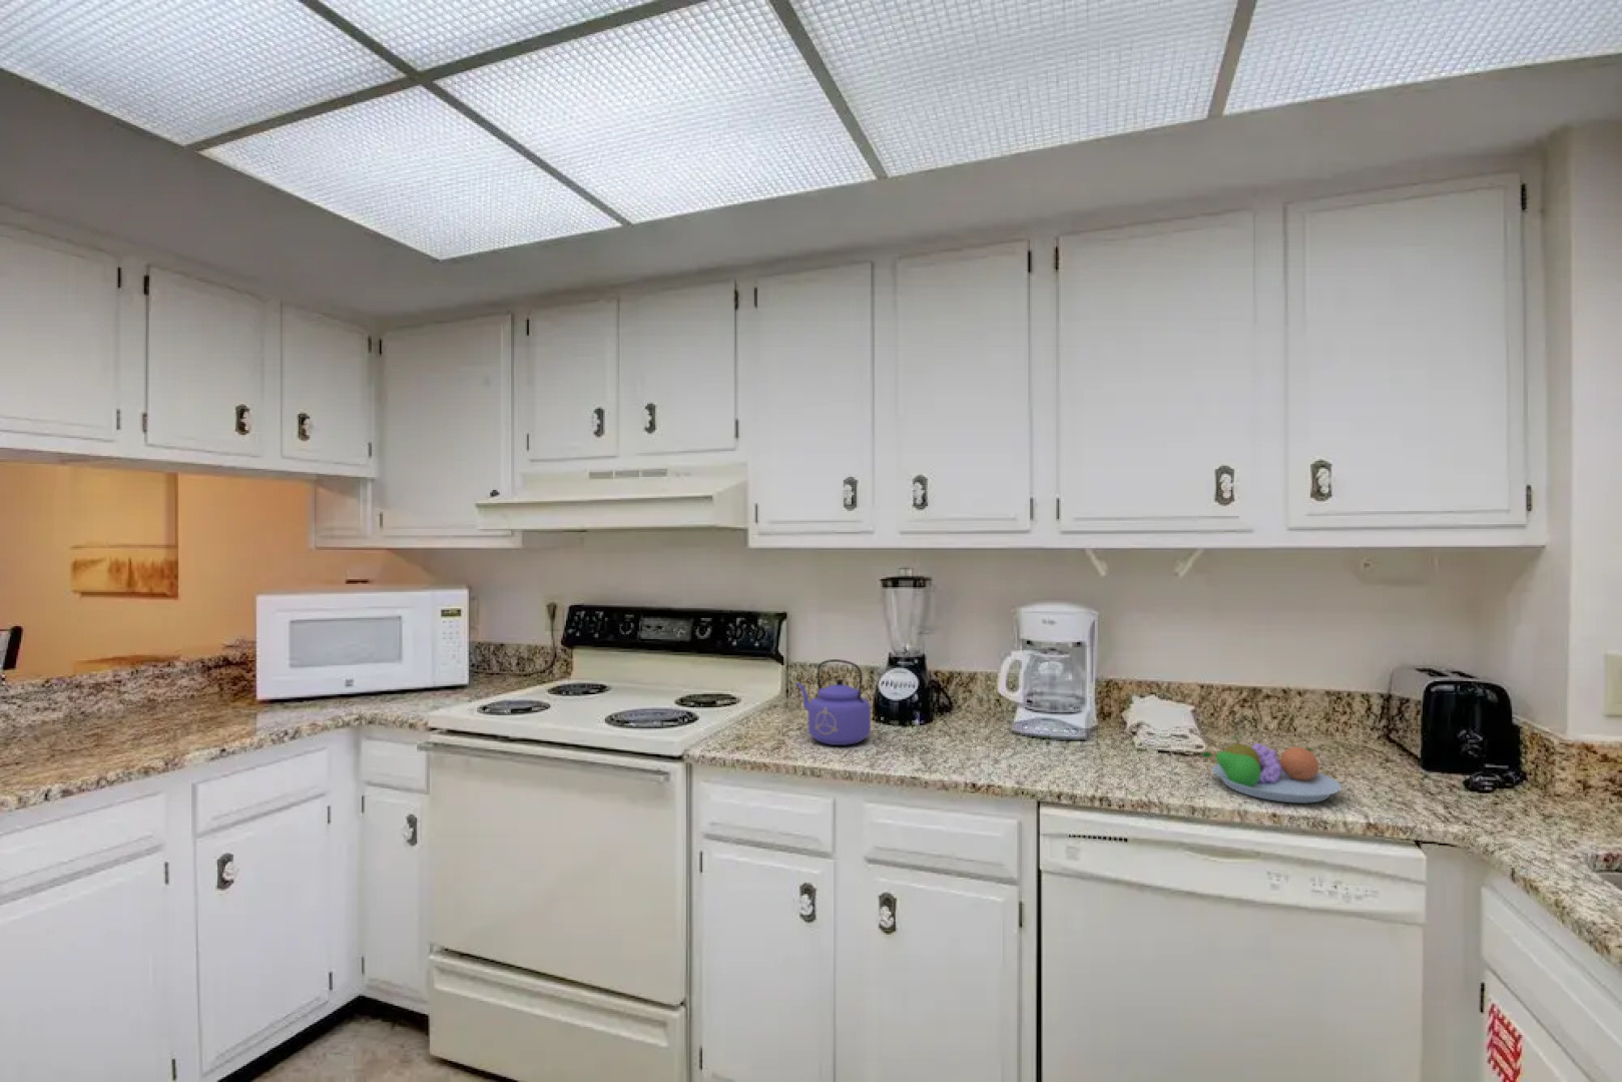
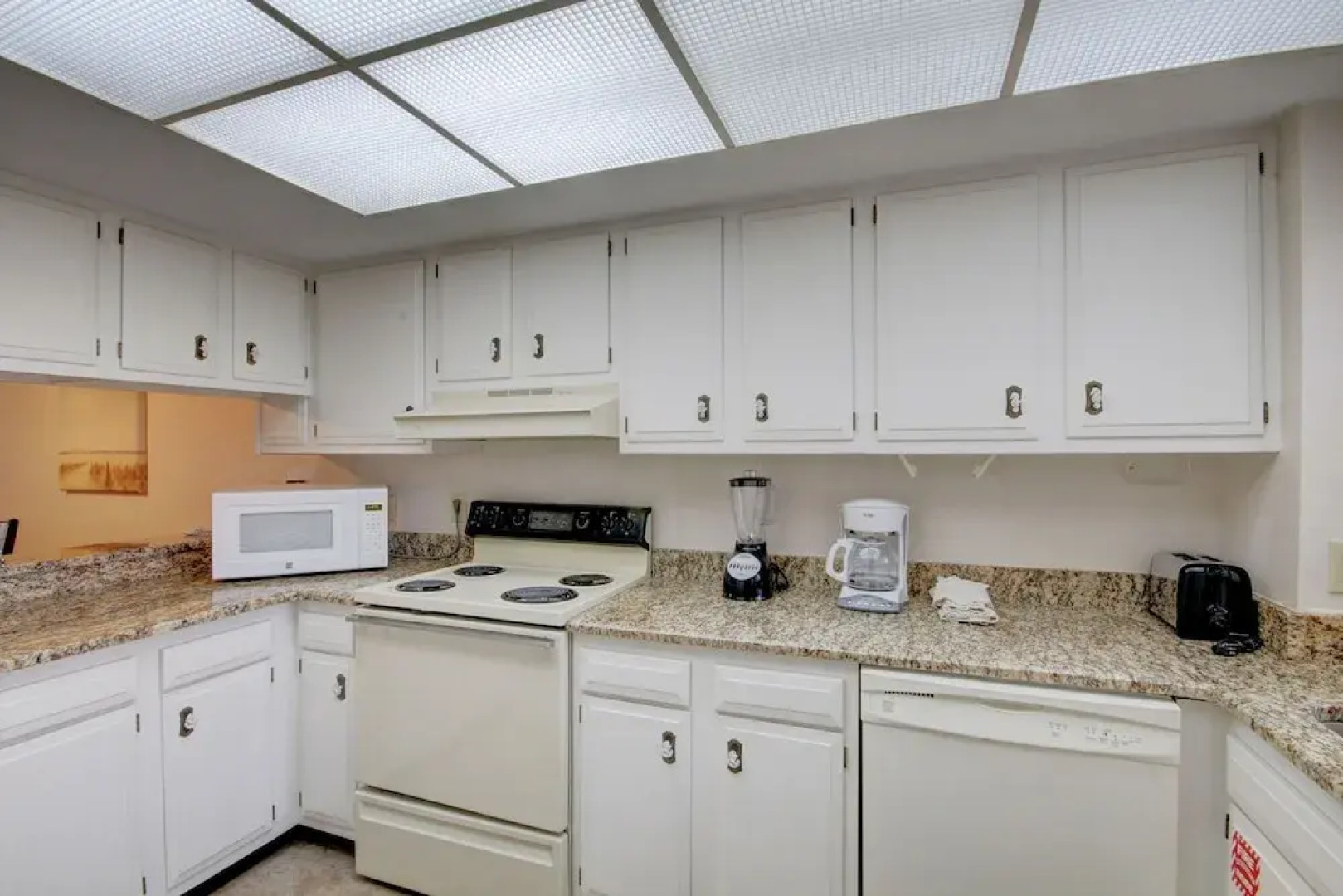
- kettle [796,658,872,746]
- fruit bowl [1202,734,1343,804]
